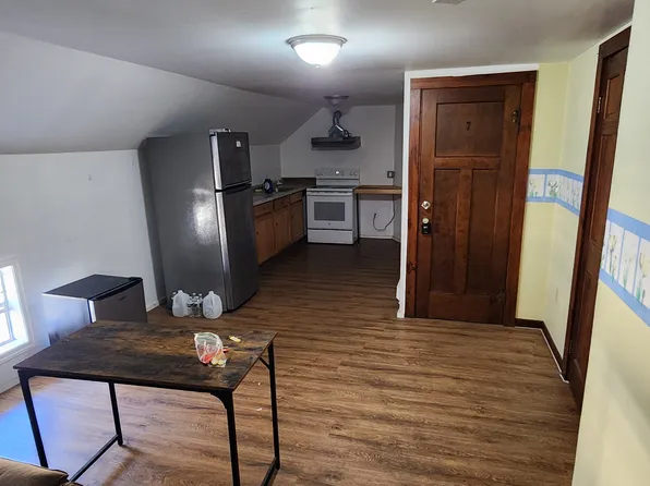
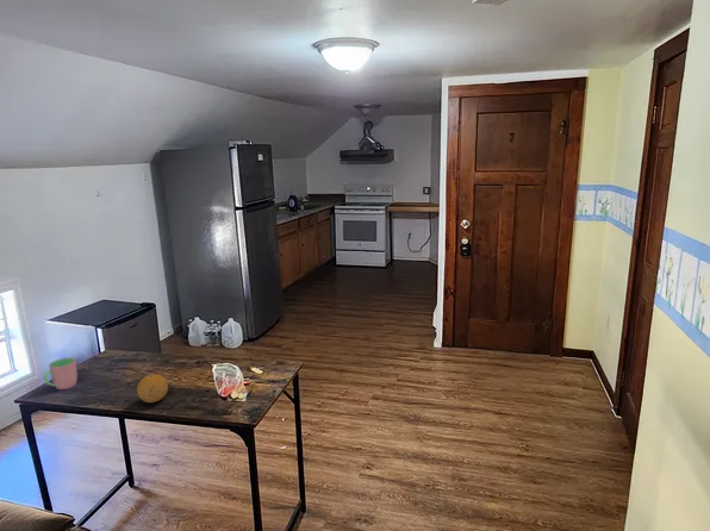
+ fruit [136,374,169,404]
+ cup [43,357,79,391]
